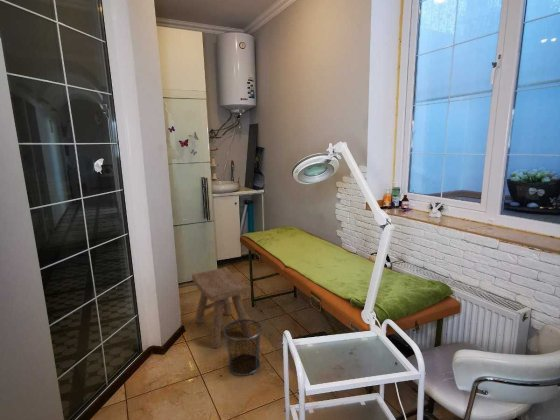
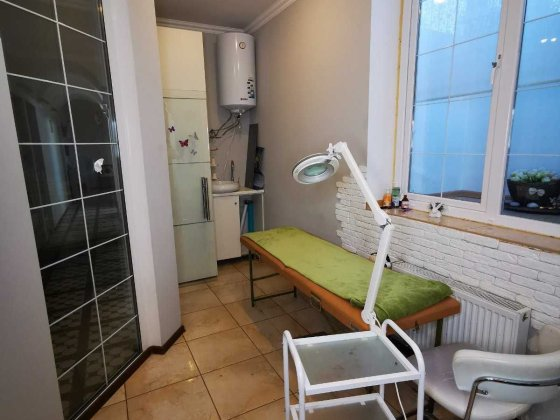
- waste bin [223,318,263,377]
- stool [191,266,253,349]
